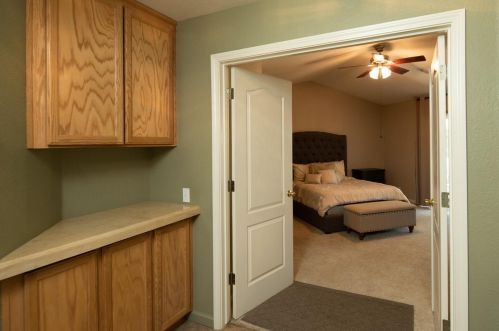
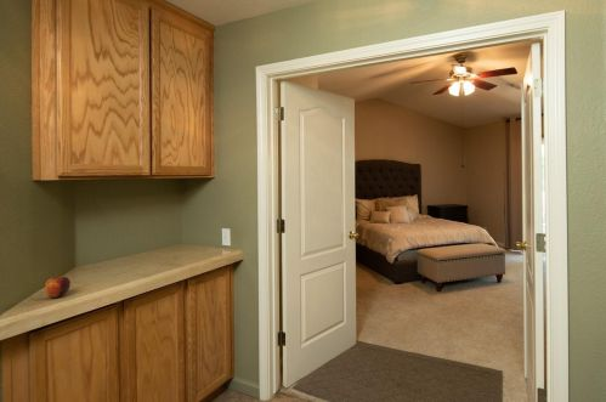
+ apple [44,276,72,299]
